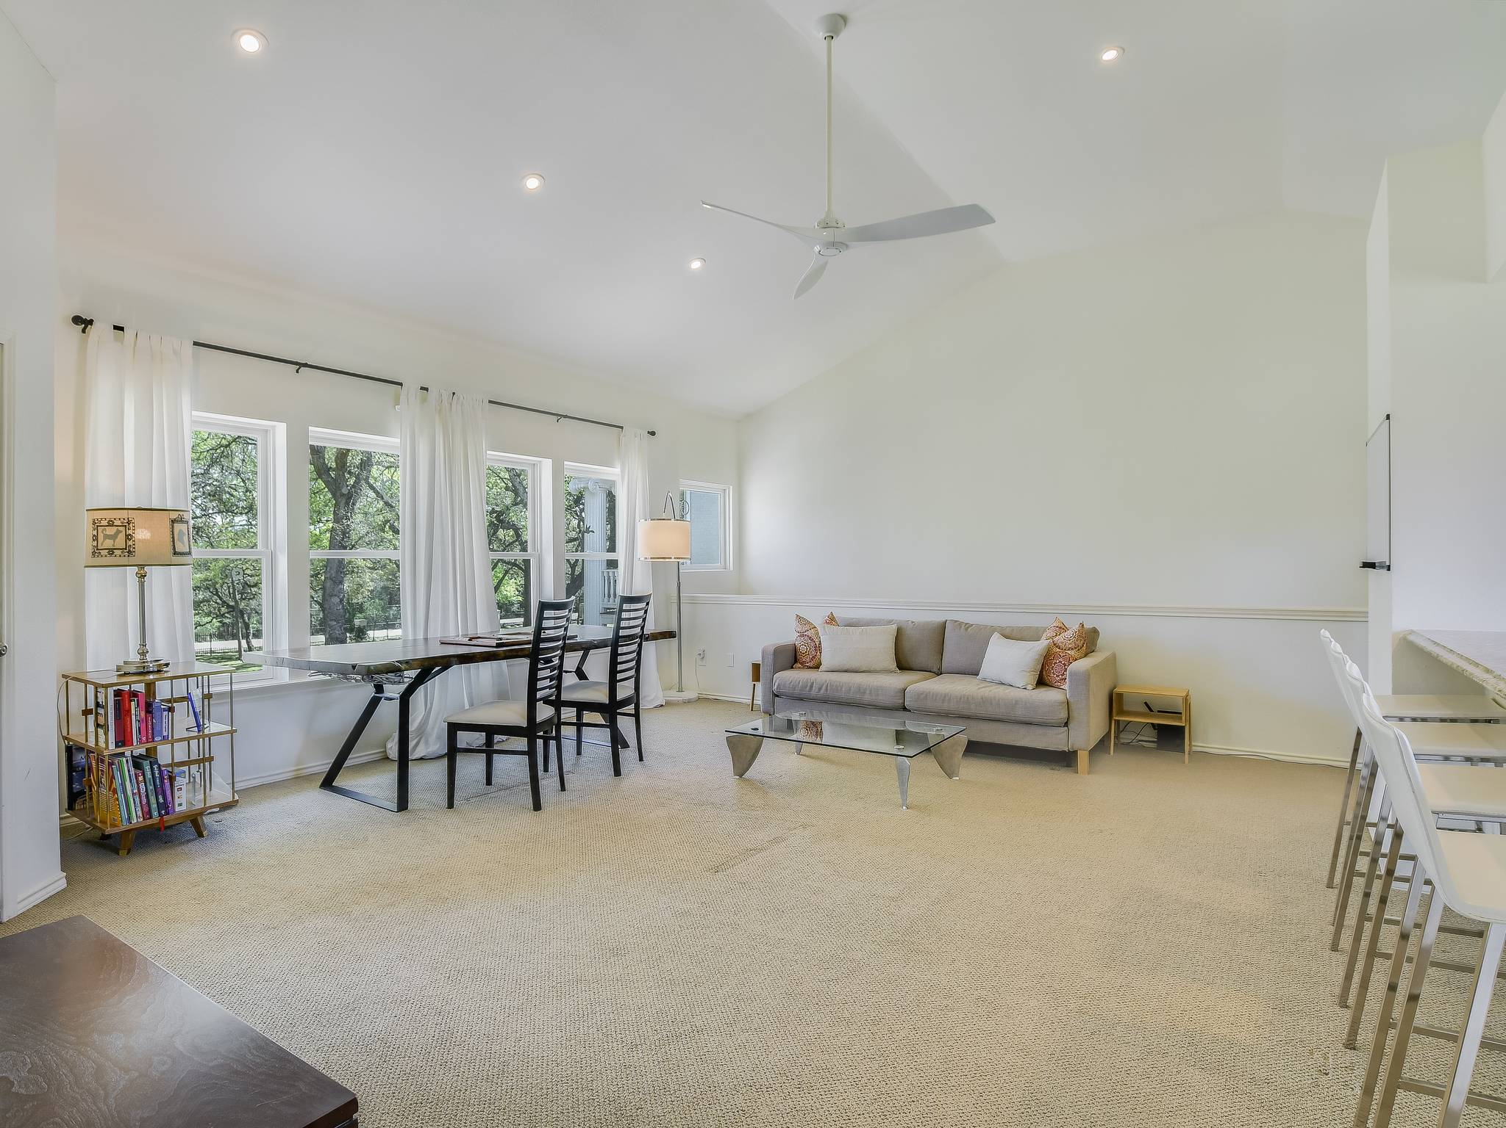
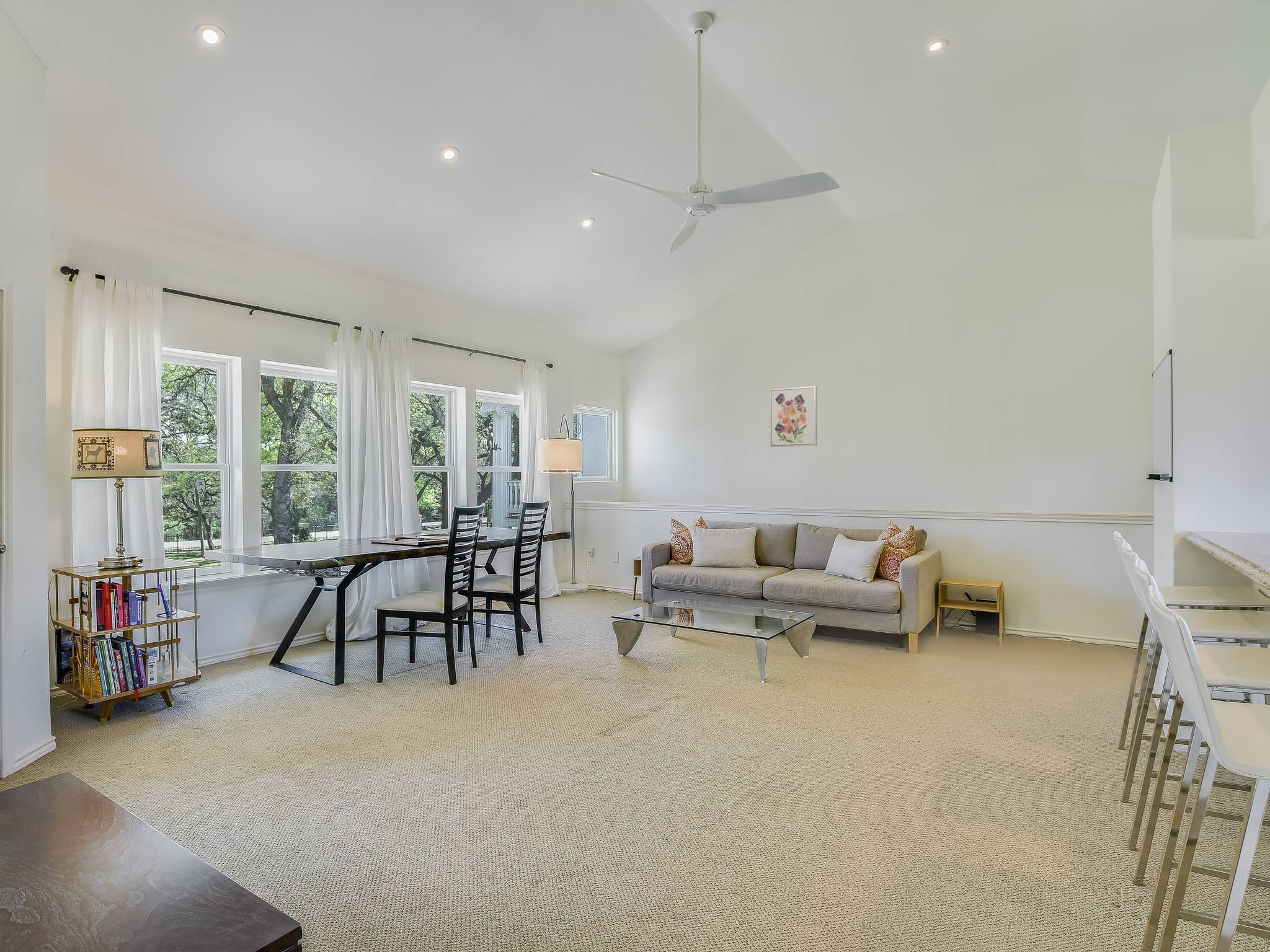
+ wall art [770,386,818,447]
